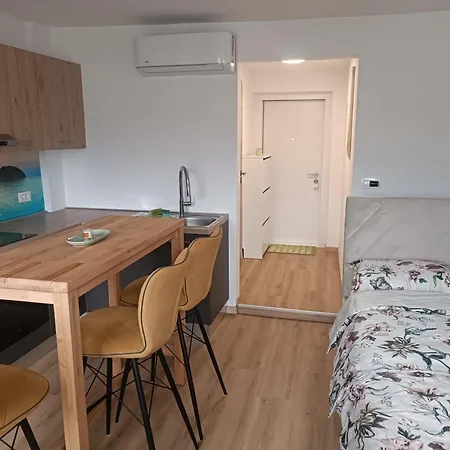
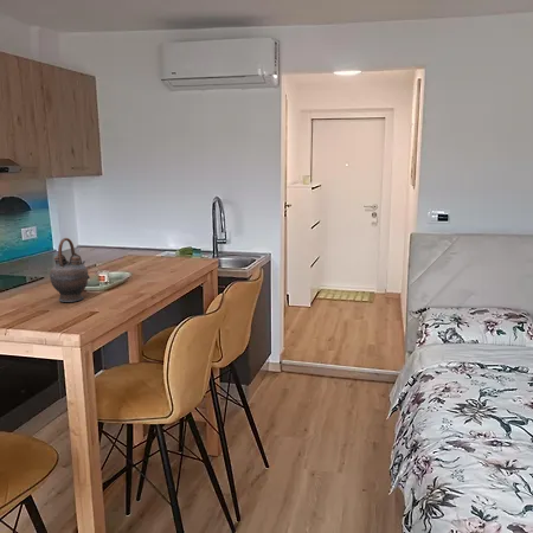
+ teapot [49,237,91,303]
